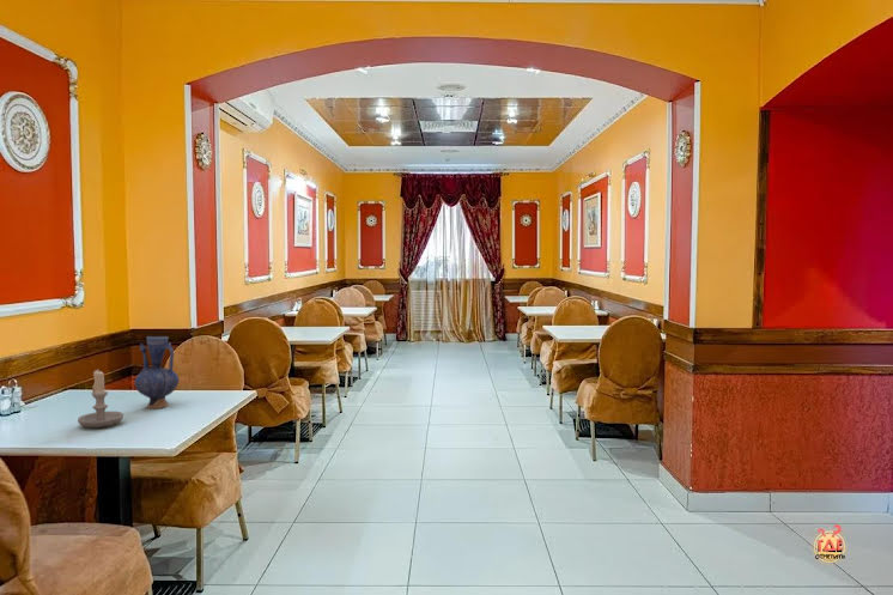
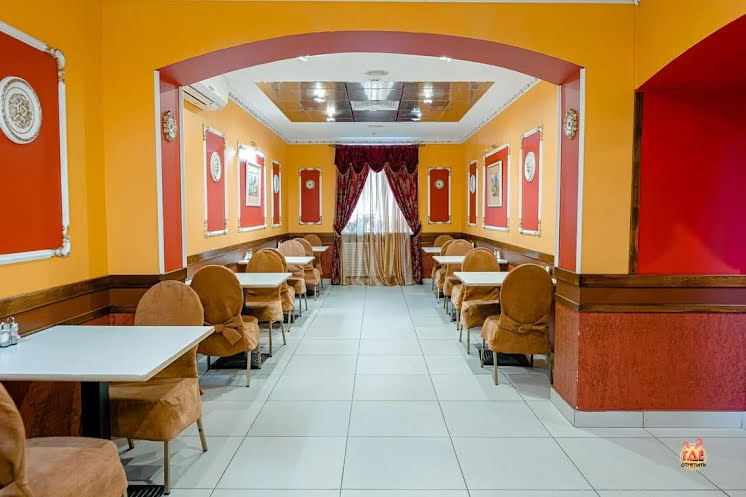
- vase [133,335,181,409]
- candle [77,369,124,429]
